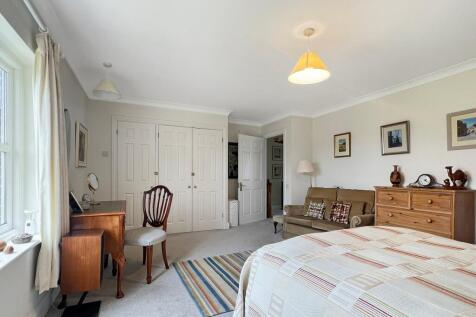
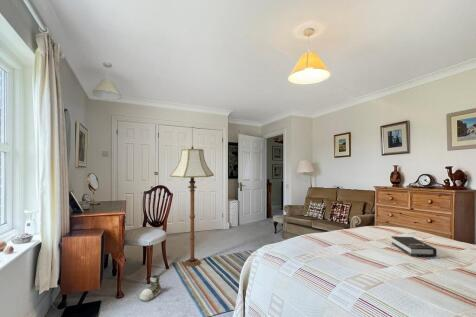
+ shoe [139,274,162,303]
+ floor lamp [169,145,215,267]
+ hardback book [391,235,438,257]
